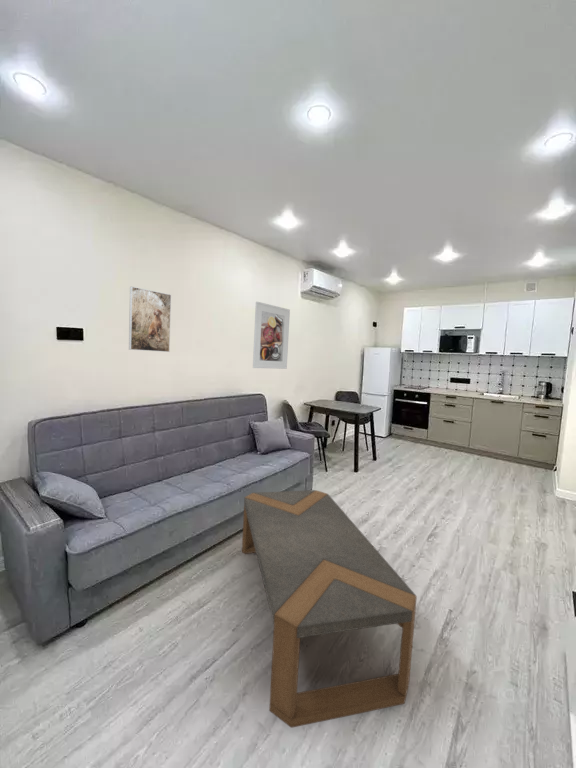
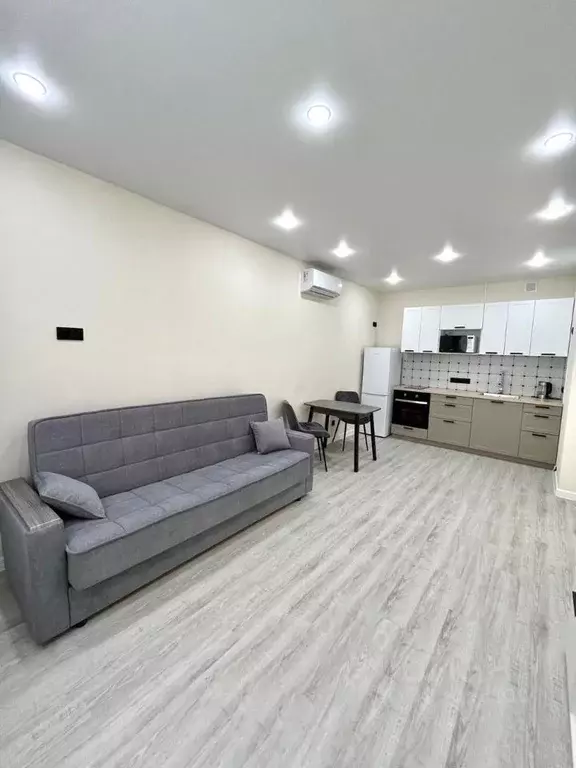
- coffee table [241,489,418,729]
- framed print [252,301,291,370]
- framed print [128,286,172,353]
